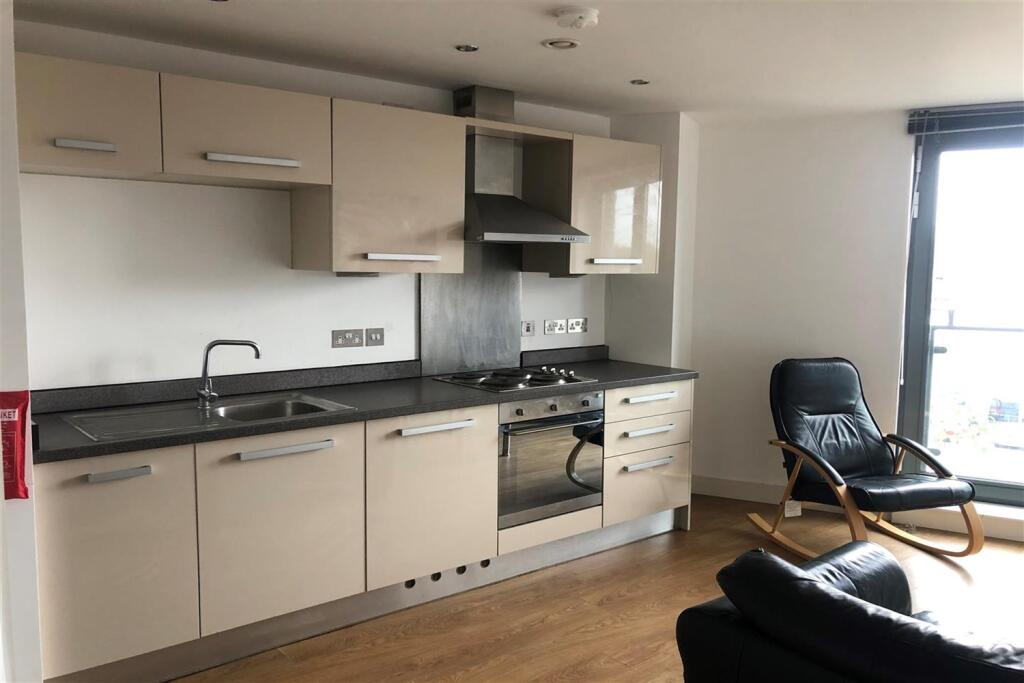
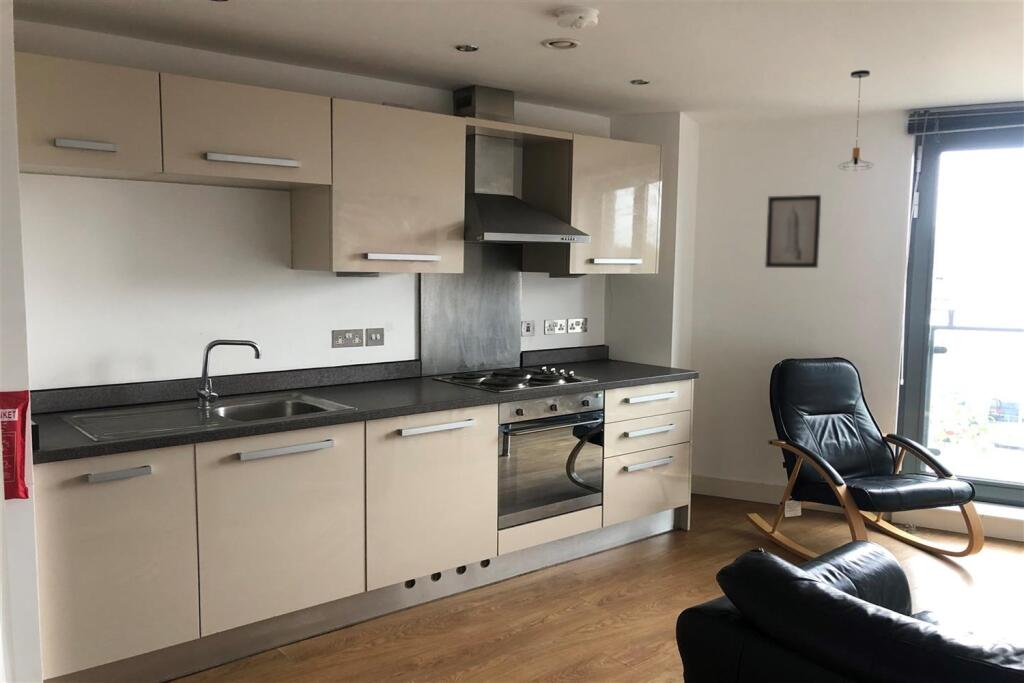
+ pendant light [837,69,874,174]
+ wall art [764,194,822,269]
